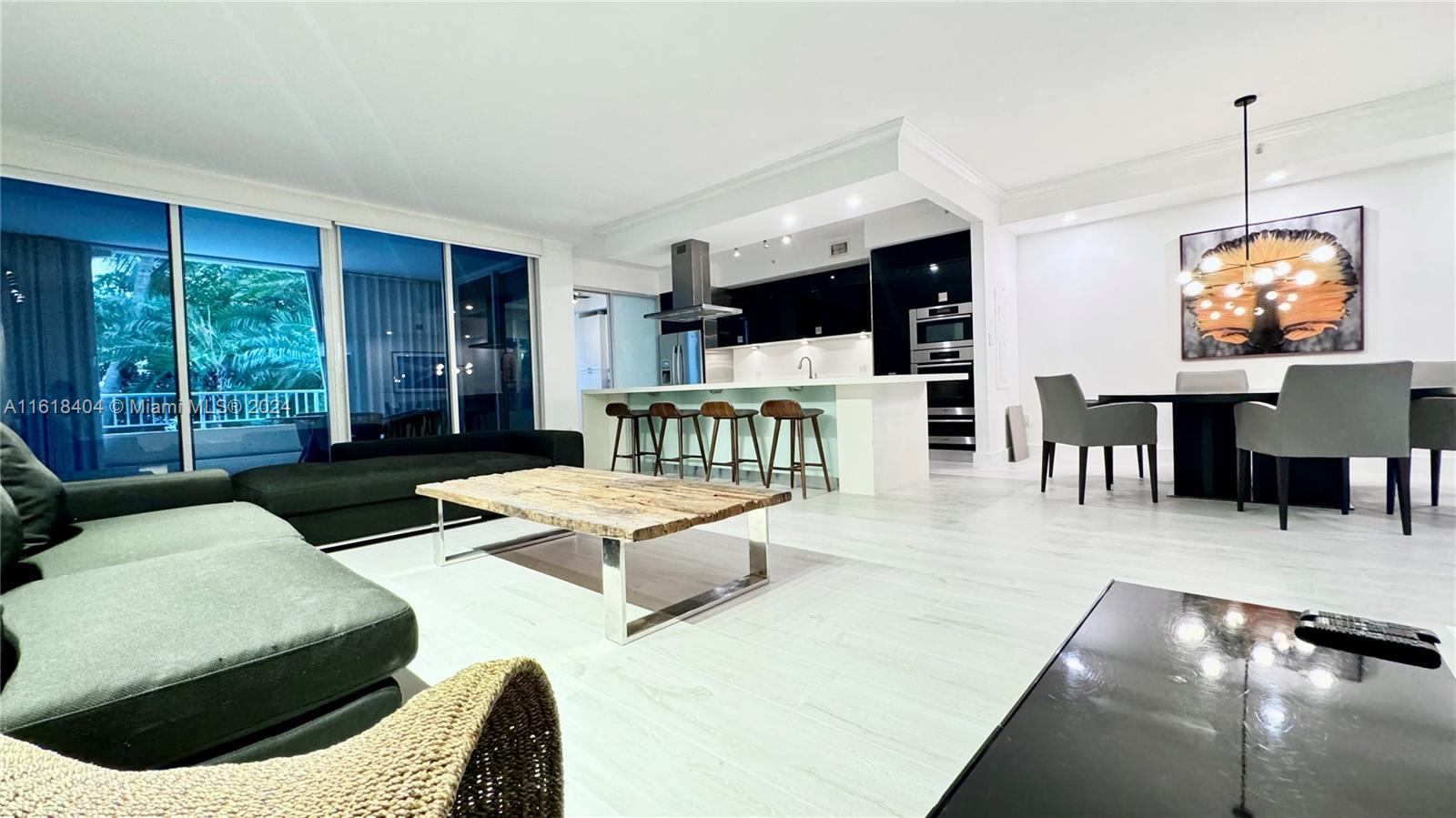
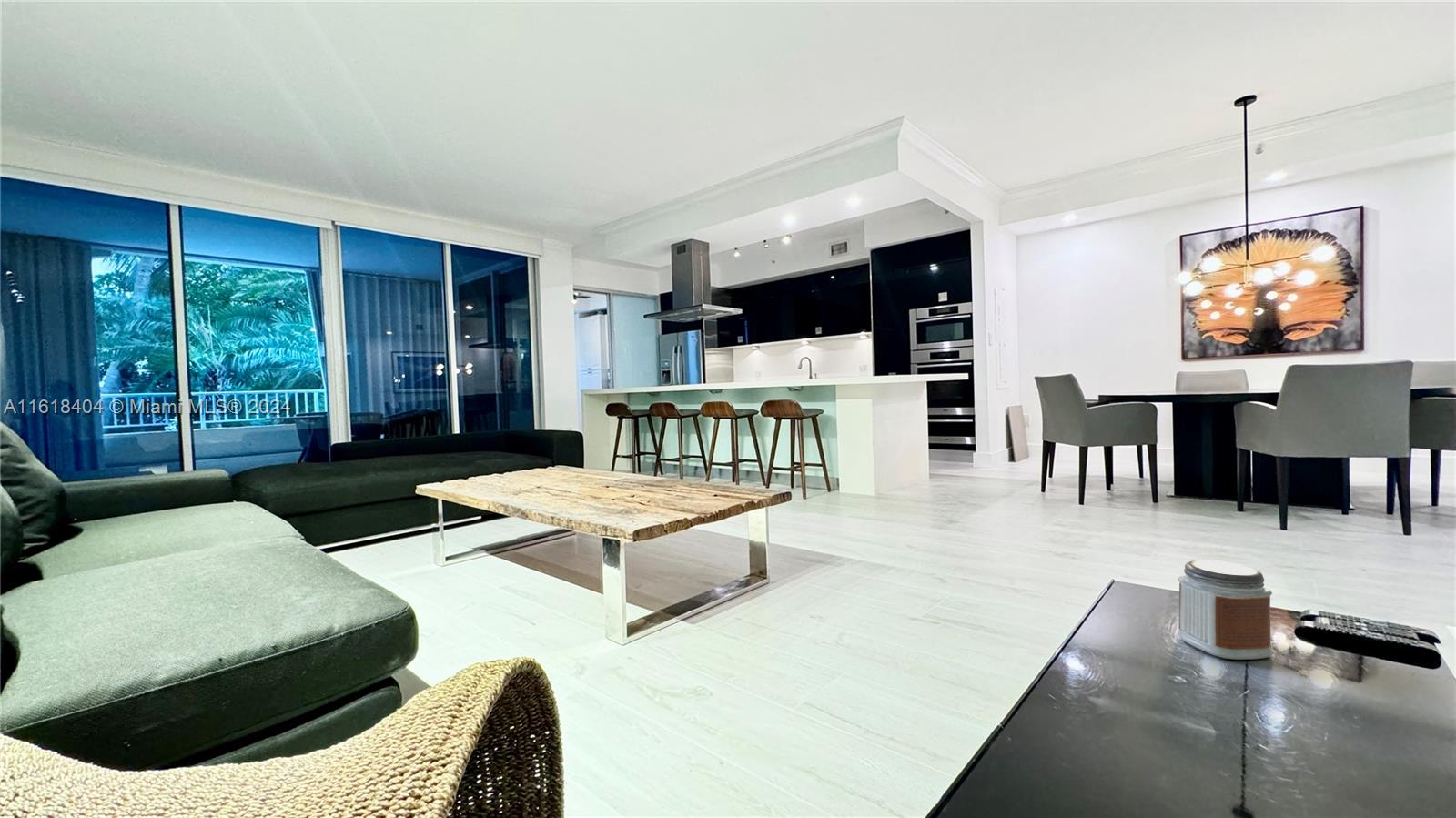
+ jar [1177,560,1274,661]
